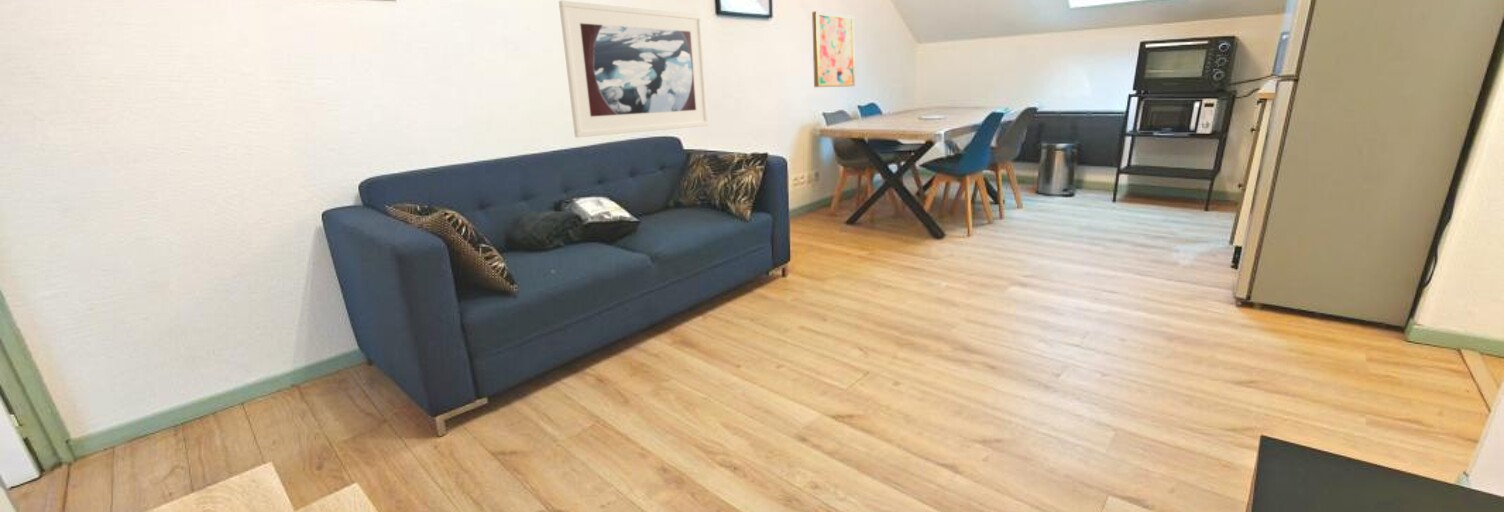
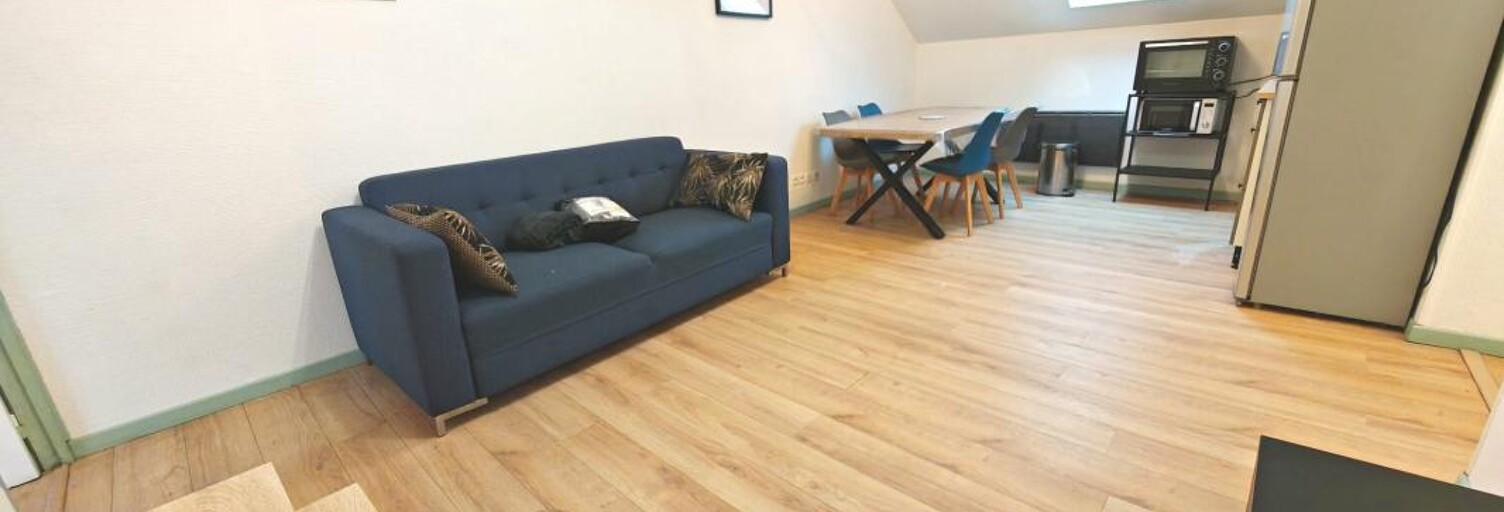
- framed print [558,0,710,138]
- wall art [811,10,856,88]
